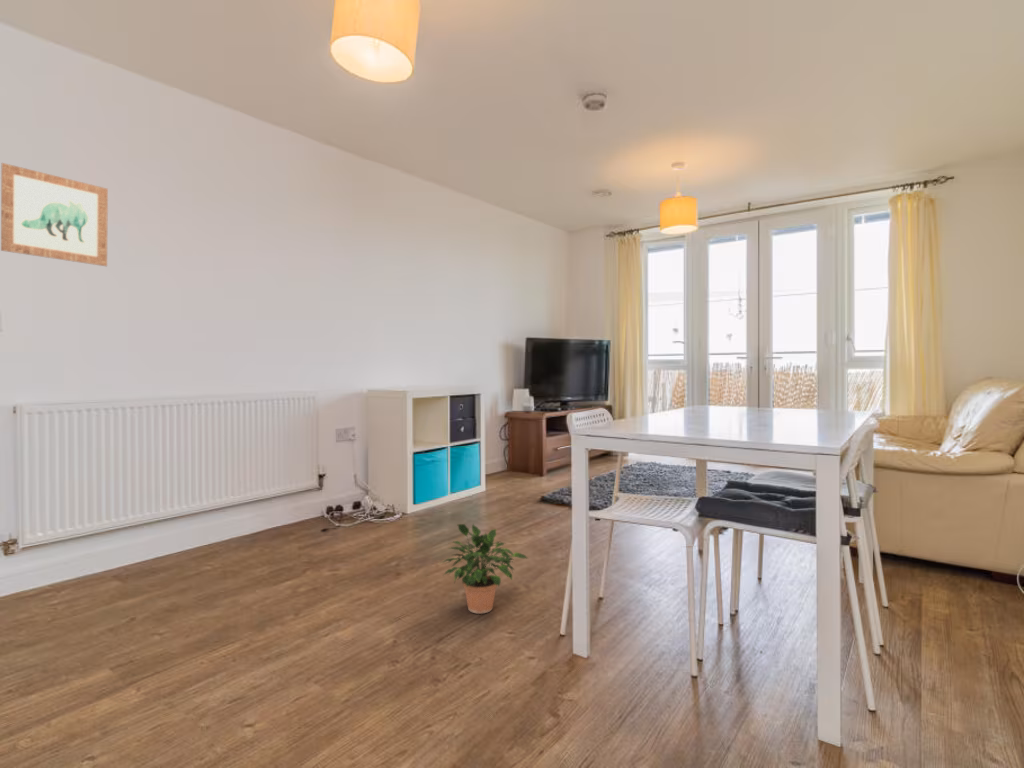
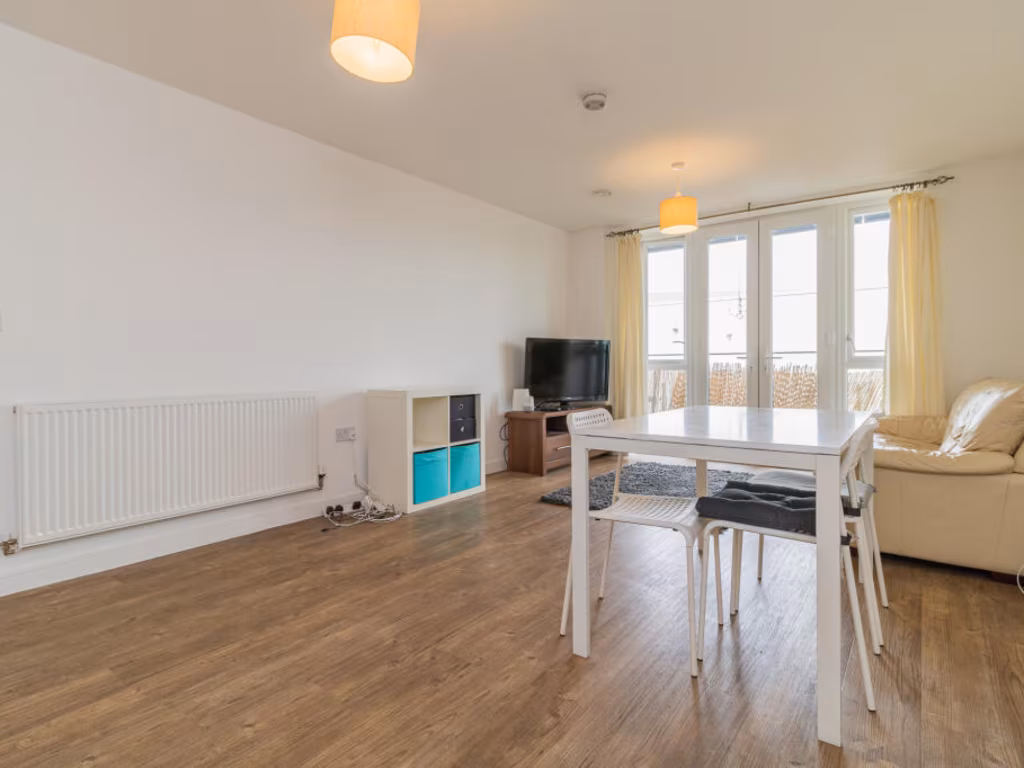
- potted plant [438,523,529,615]
- wall art [0,162,109,267]
